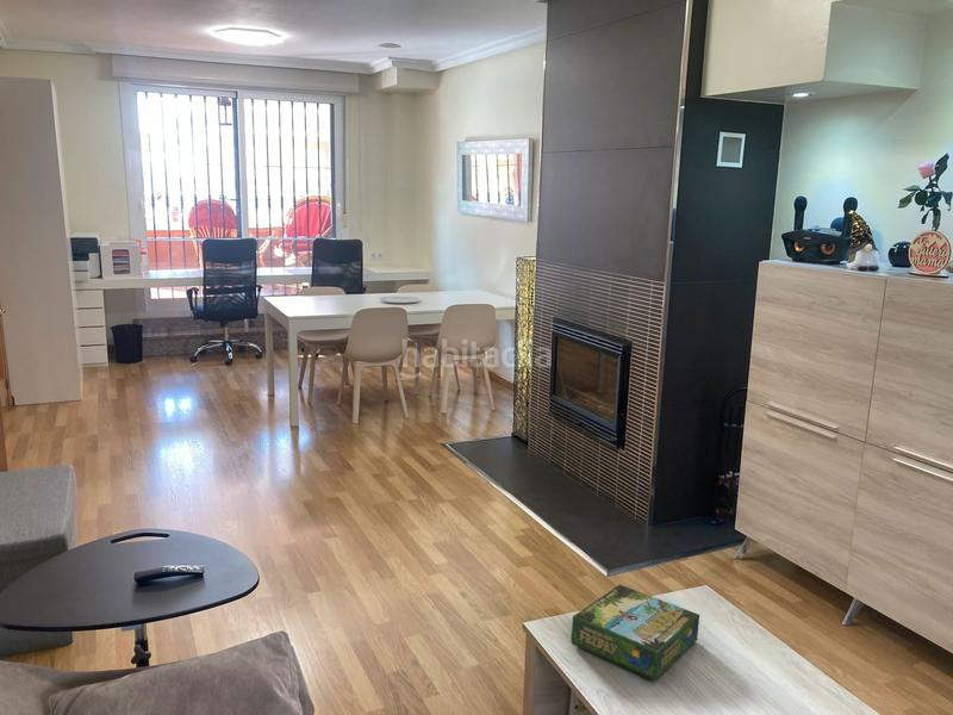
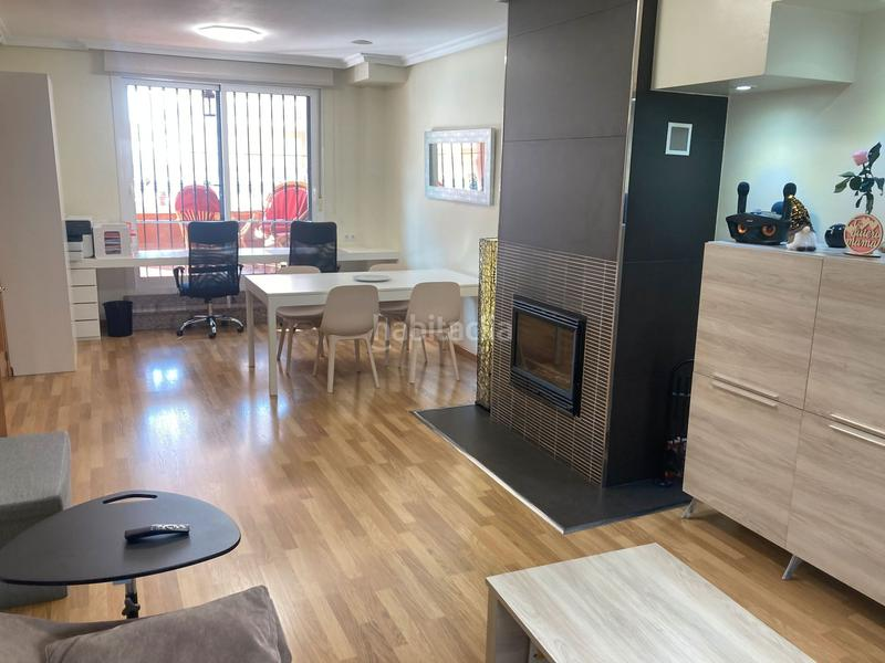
- board game [571,584,700,682]
